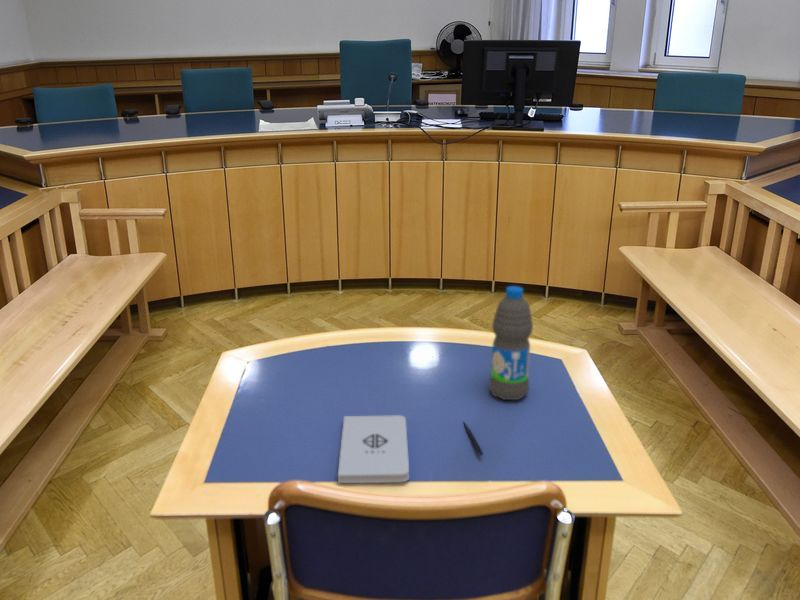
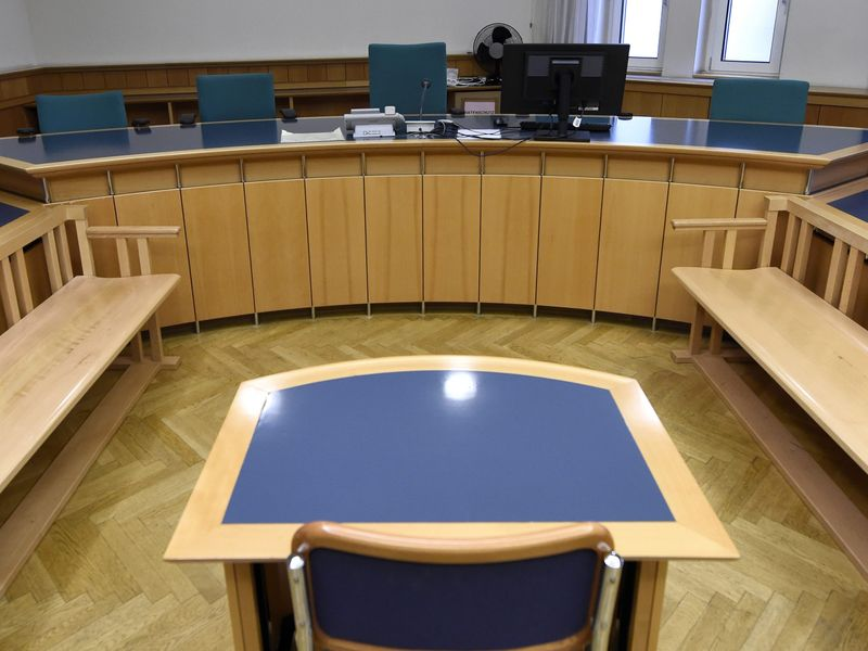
- notepad [337,414,410,484]
- water bottle [488,285,534,401]
- pen [462,420,484,457]
